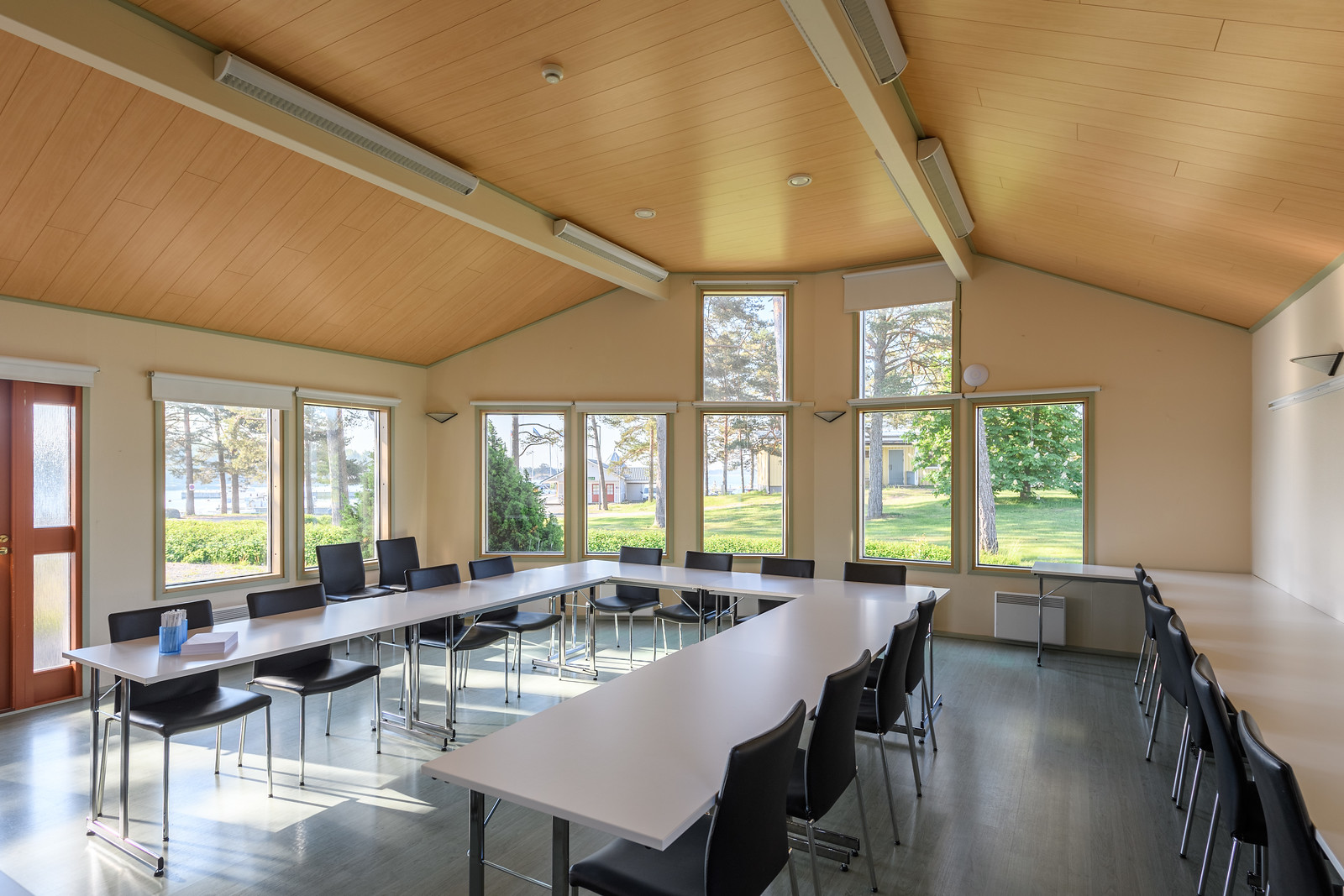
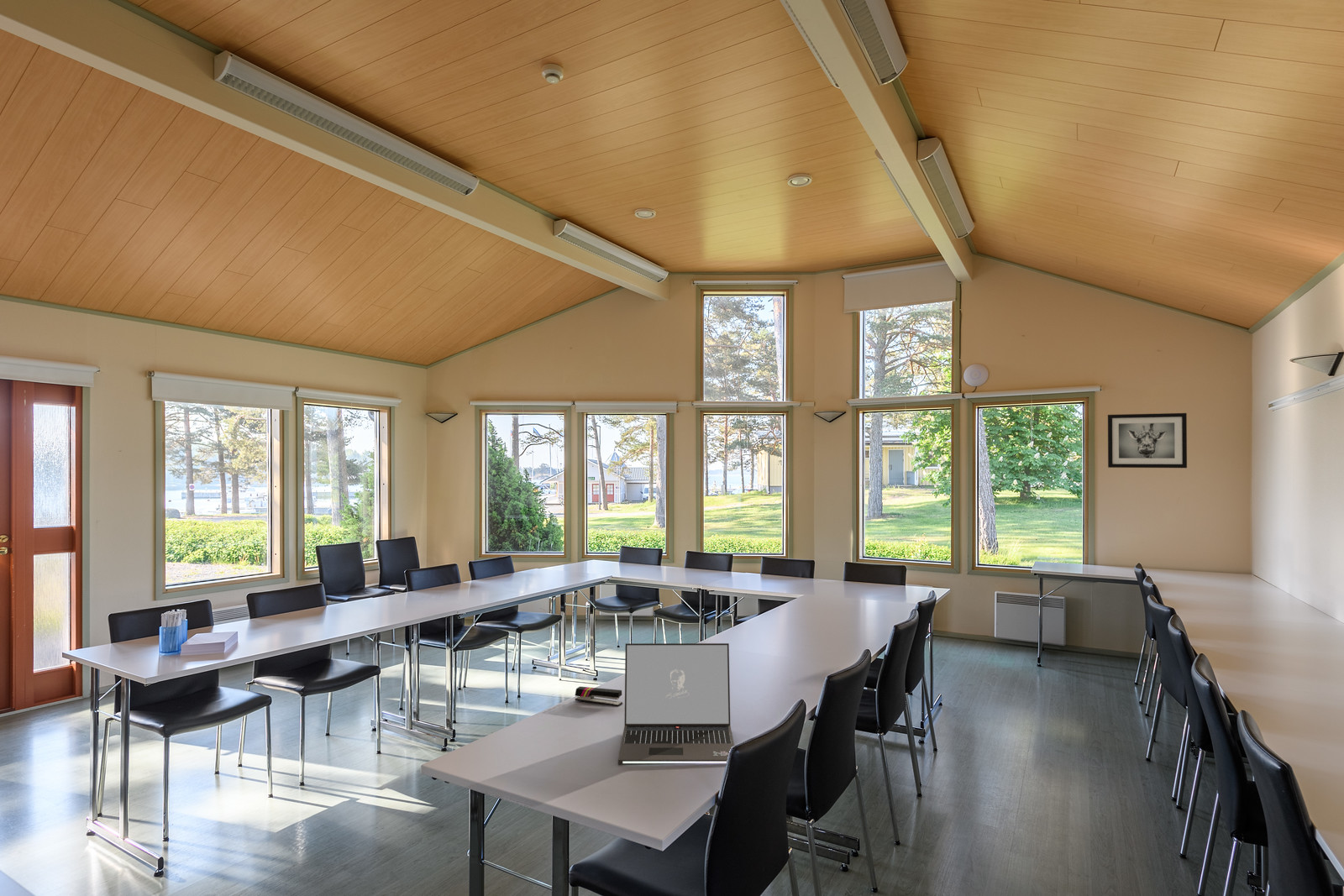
+ laptop [617,642,735,765]
+ wall art [1107,412,1188,469]
+ stapler [574,686,623,707]
